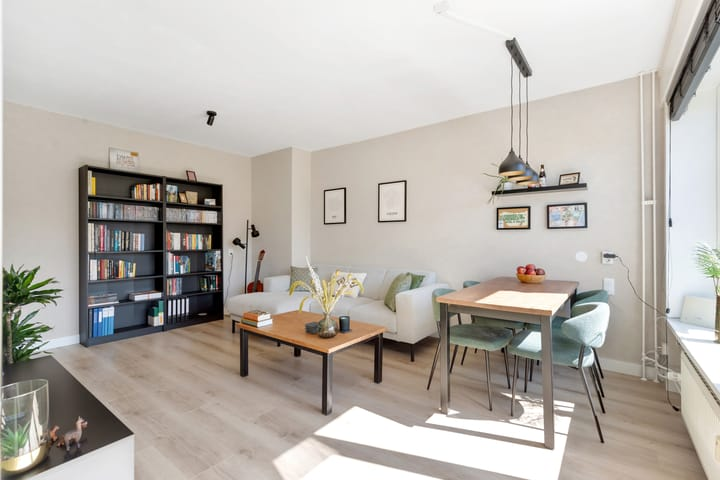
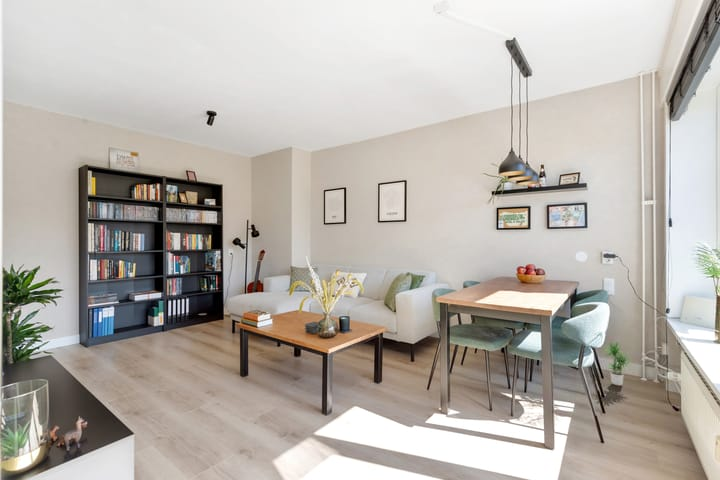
+ potted plant [602,340,633,386]
